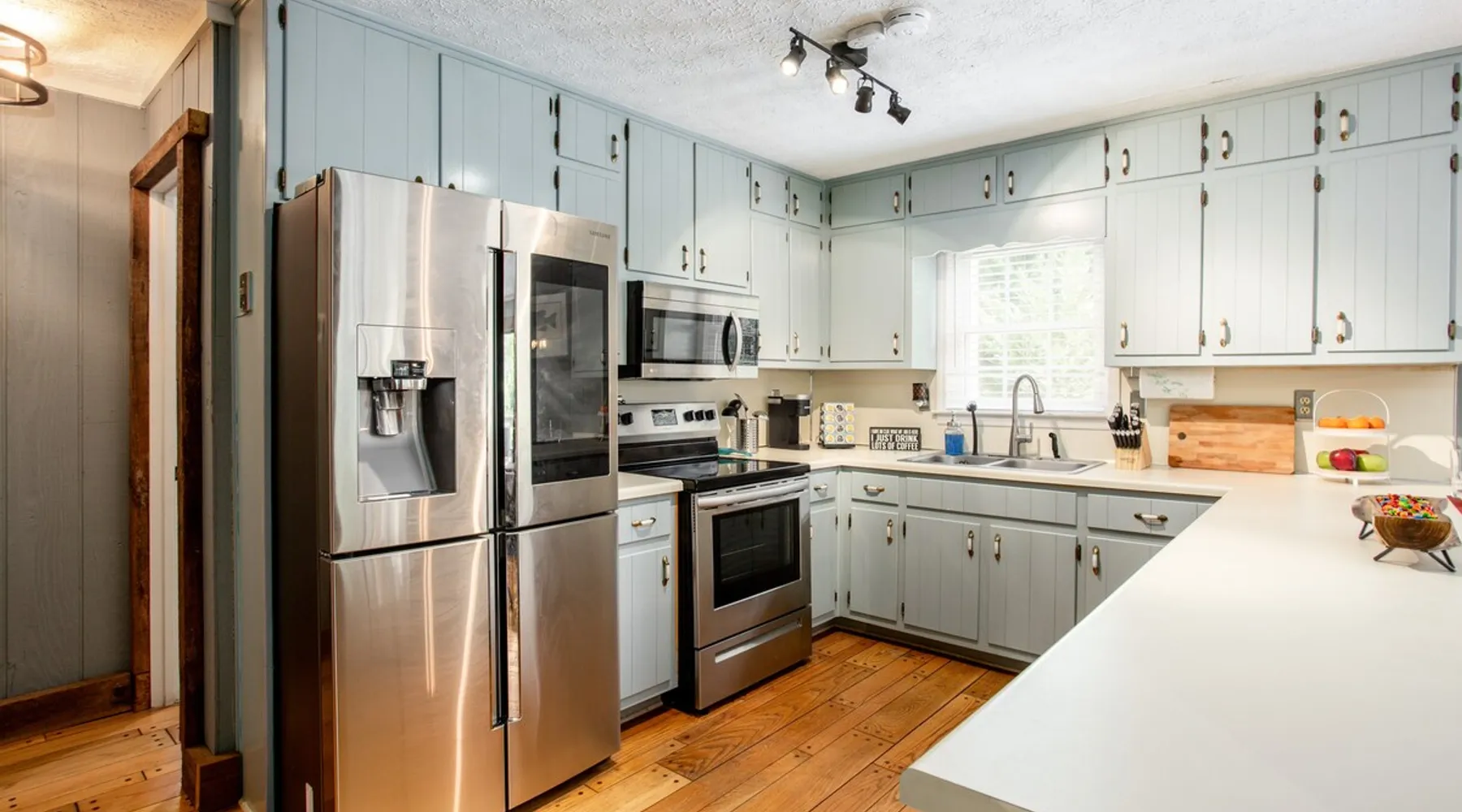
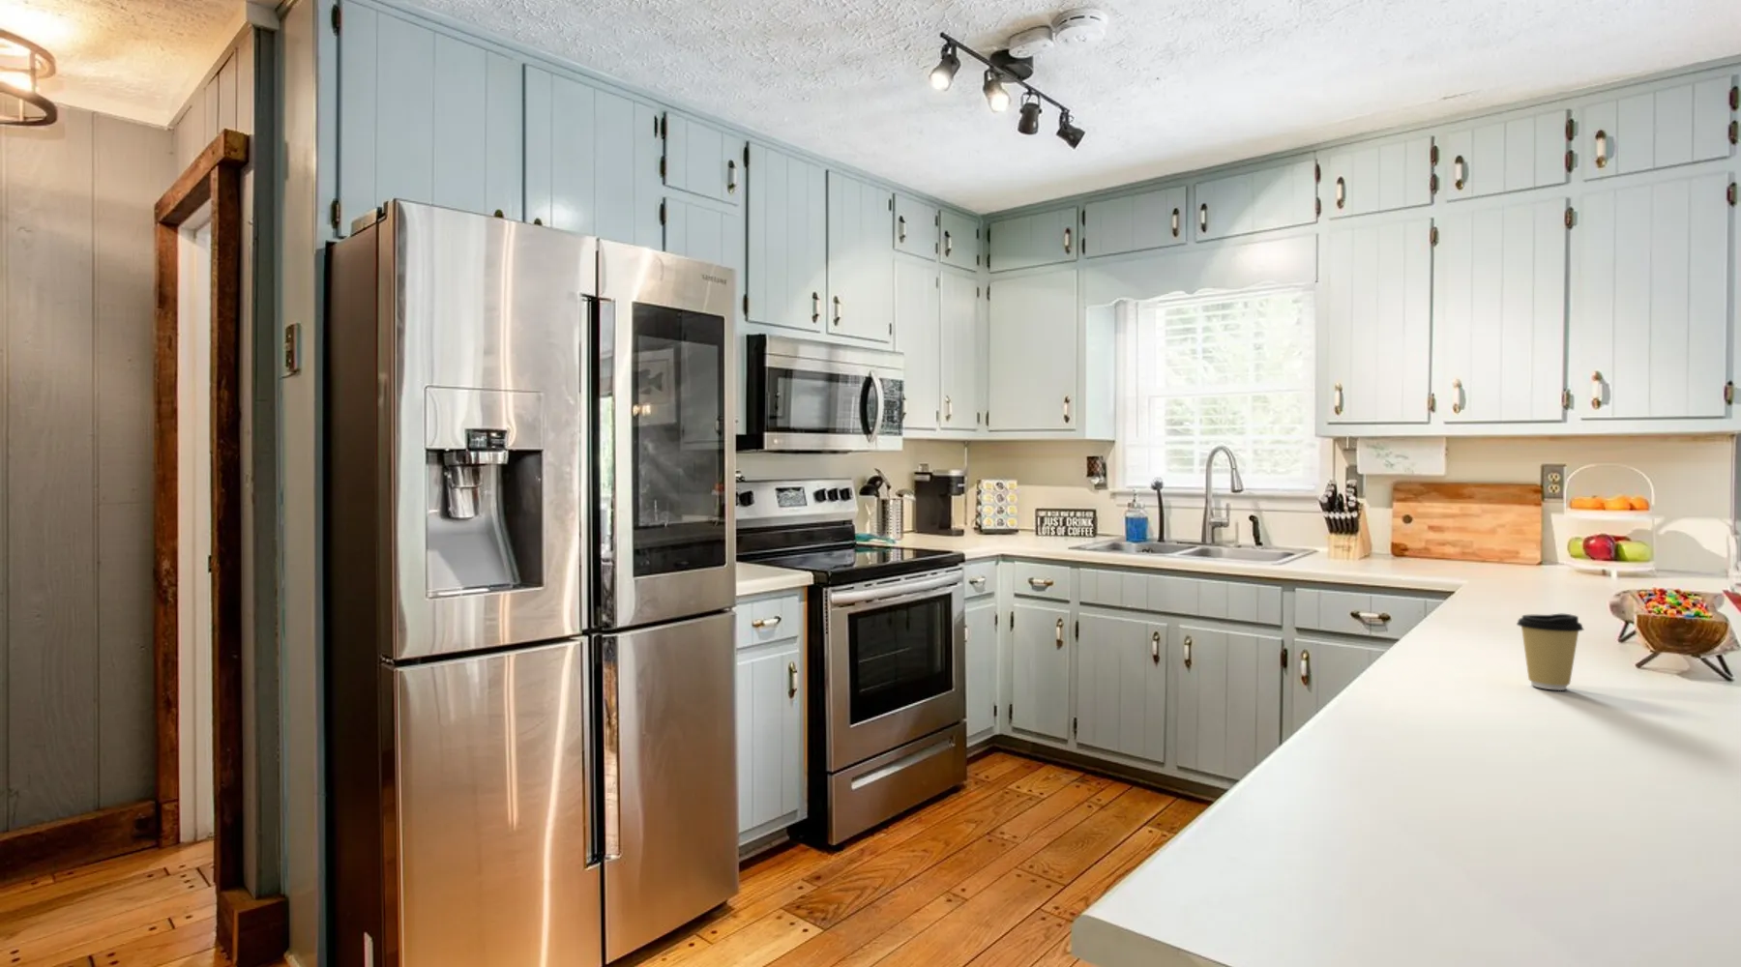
+ coffee cup [1516,613,1584,692]
